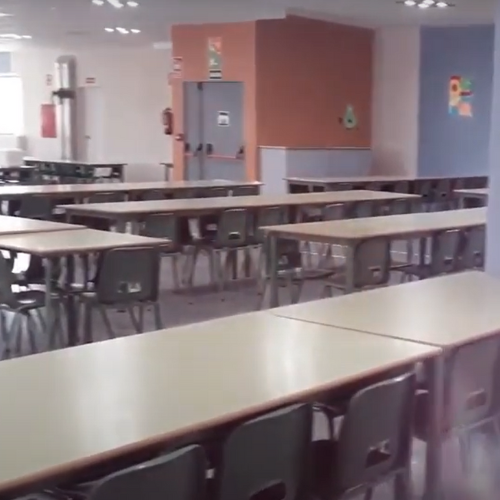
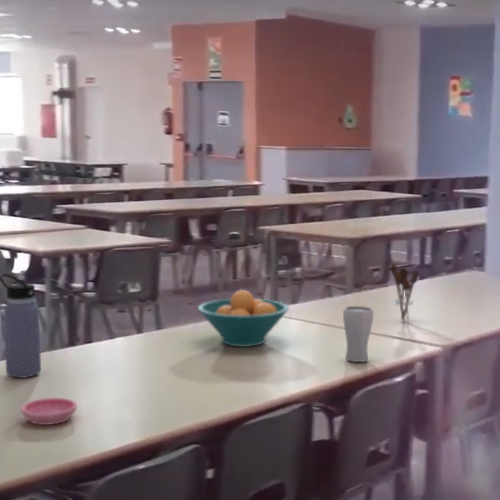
+ water bottle [0,273,42,379]
+ fruit bowl [197,289,290,348]
+ saucer [20,397,78,426]
+ drinking glass [342,305,374,363]
+ utensil holder [390,262,420,322]
